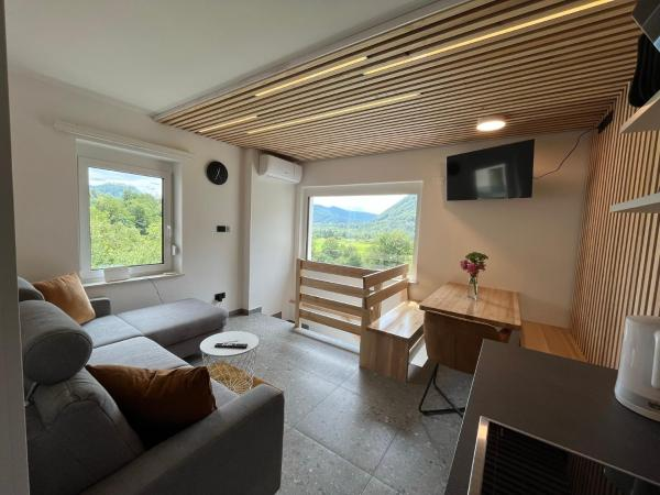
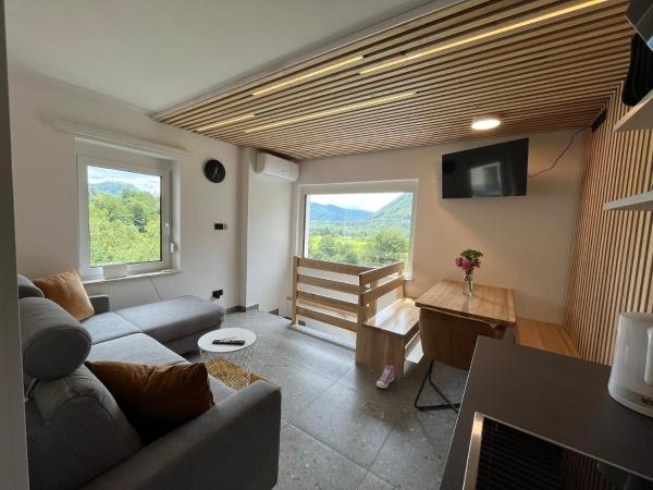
+ sneaker [375,364,395,389]
